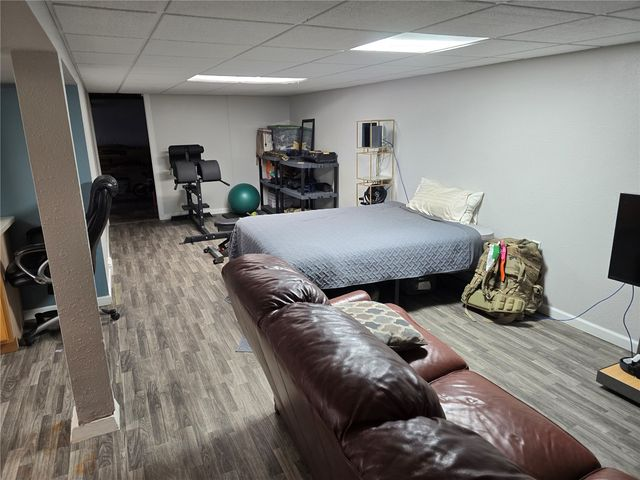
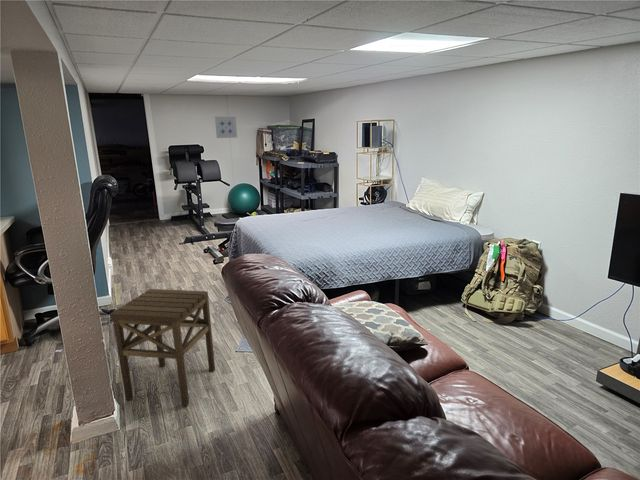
+ wall art [214,116,238,139]
+ side table [109,288,216,407]
